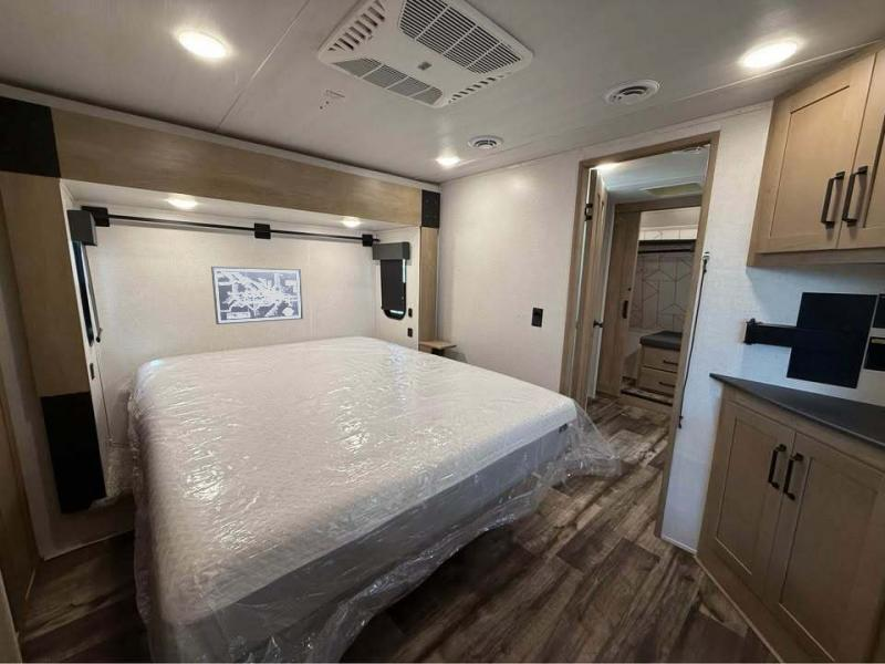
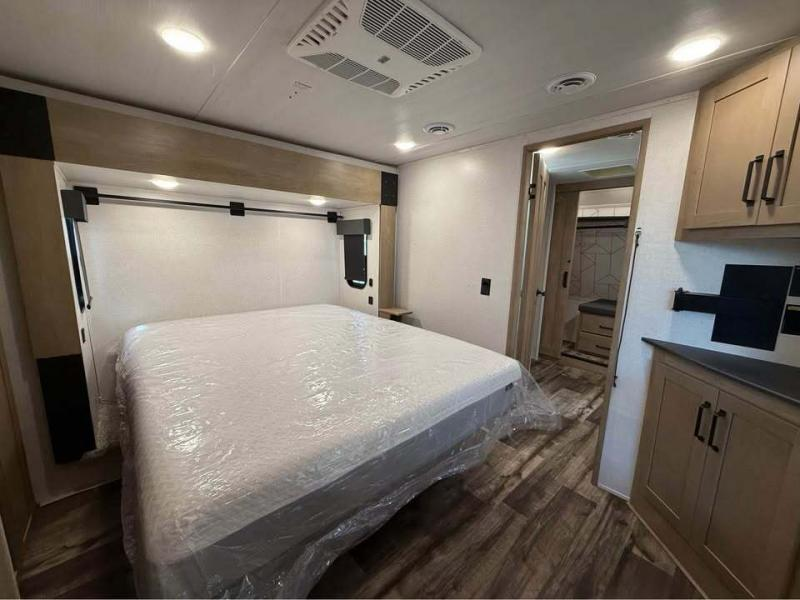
- wall art [210,266,304,325]
